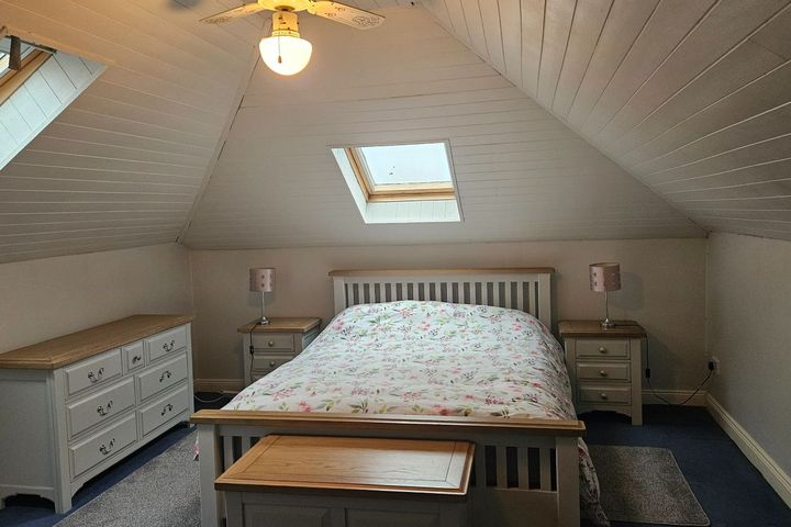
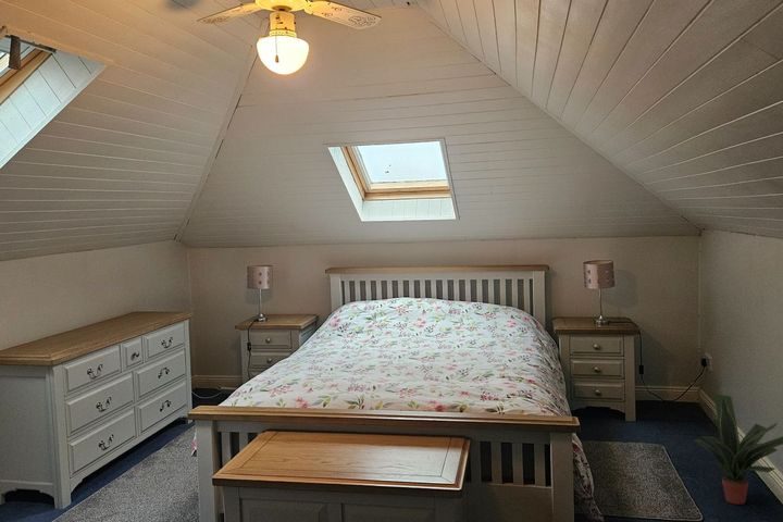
+ potted plant [692,393,783,506]
